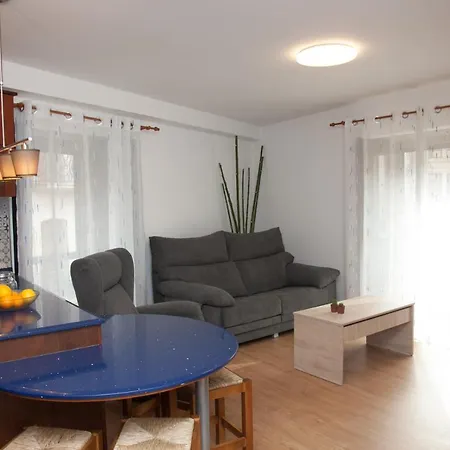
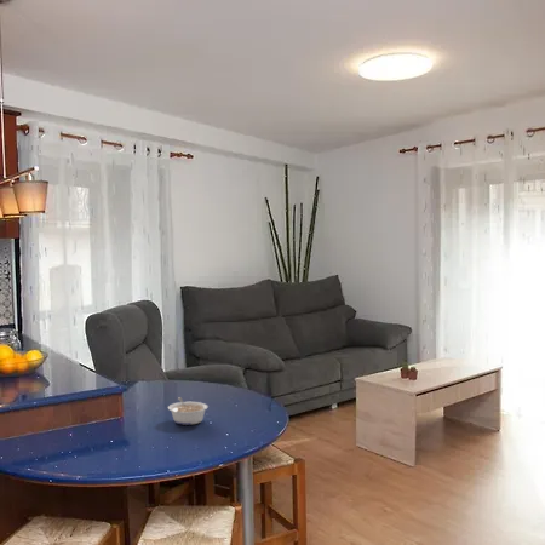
+ legume [167,396,210,426]
